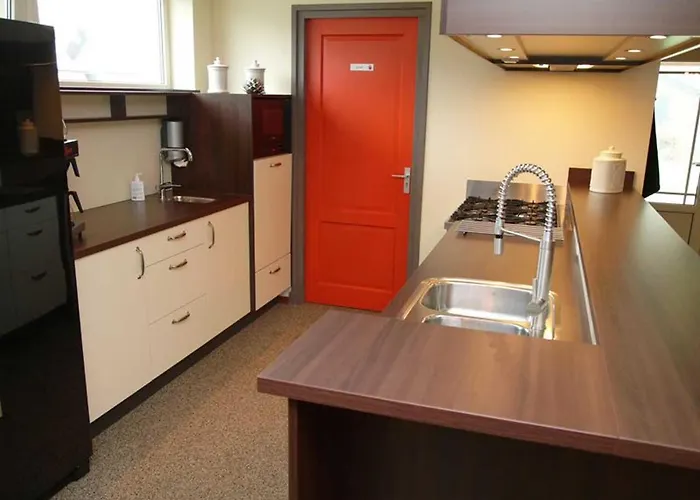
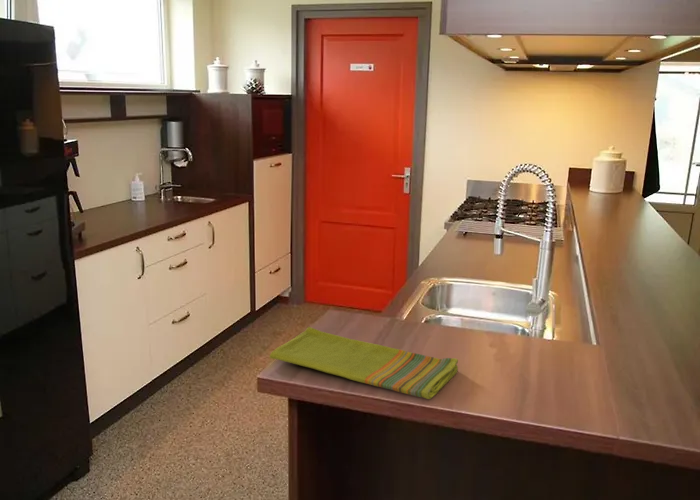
+ dish towel [269,326,459,400]
